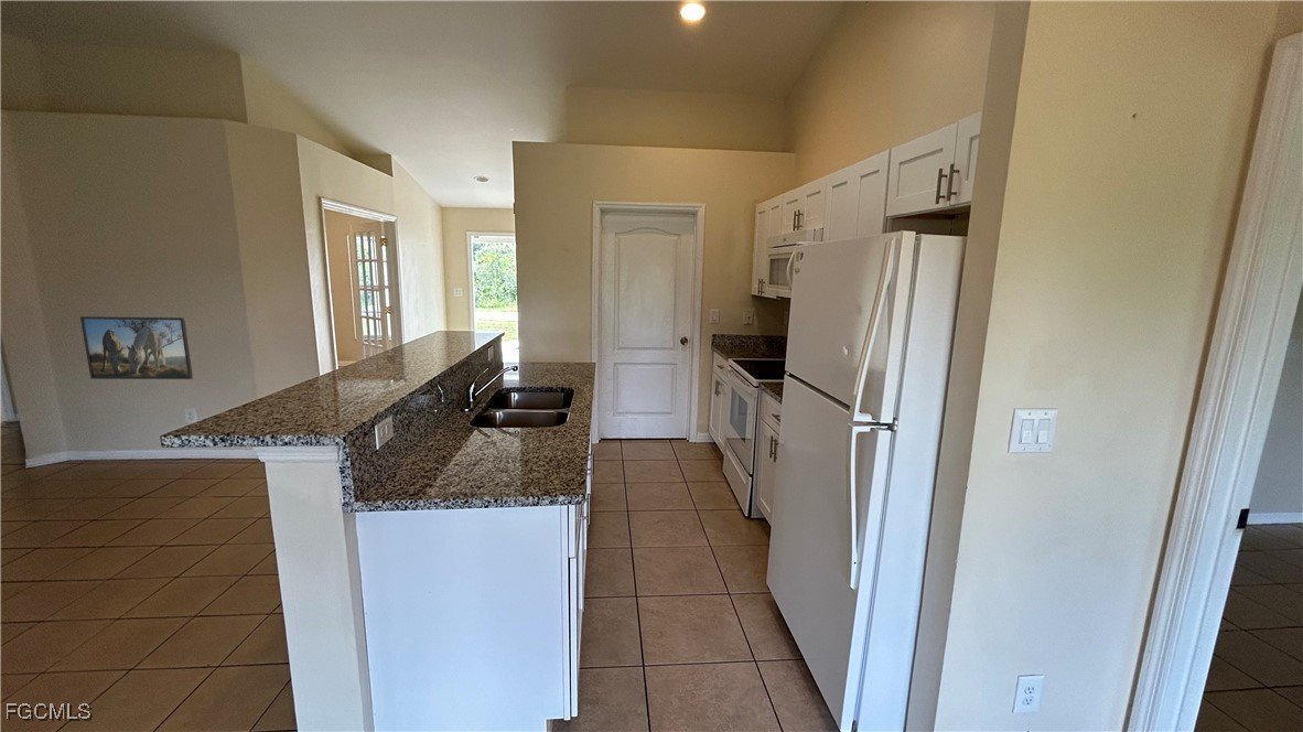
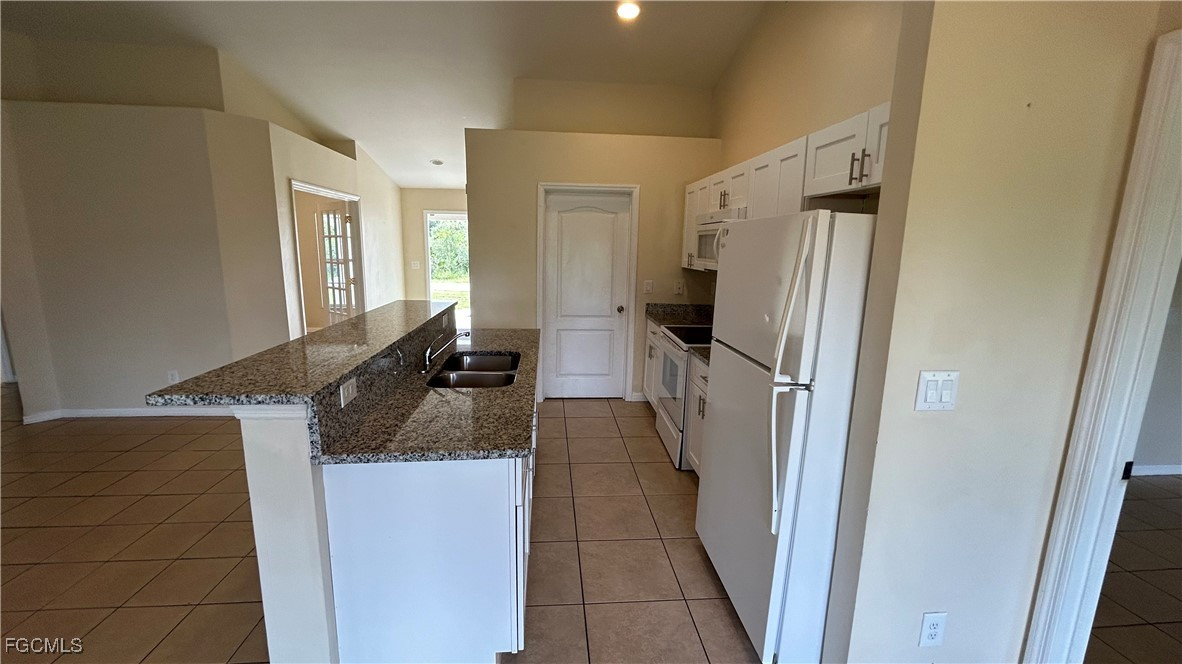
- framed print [79,315,194,380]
